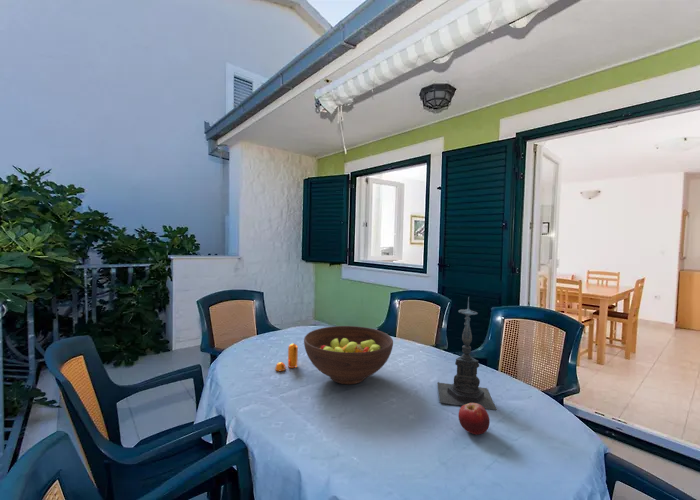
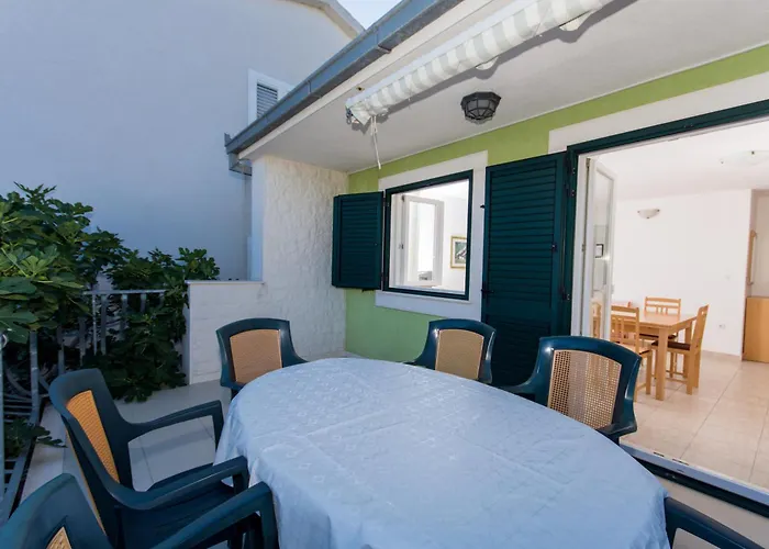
- fruit [458,403,491,435]
- candle holder [436,296,498,411]
- fruit bowl [303,325,394,385]
- pepper shaker [274,342,299,372]
